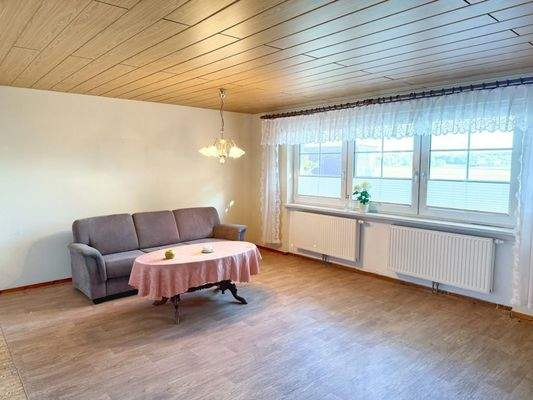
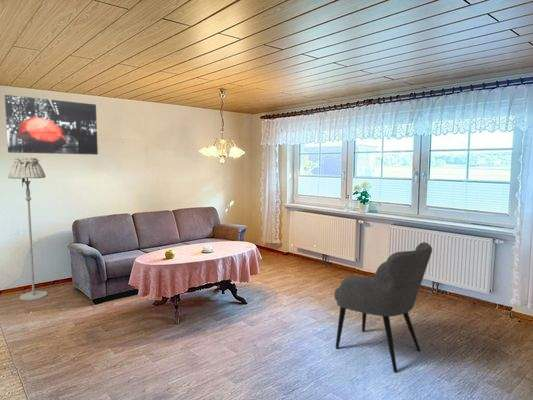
+ floor lamp [7,157,49,302]
+ wall art [4,94,99,156]
+ armchair [333,241,433,374]
